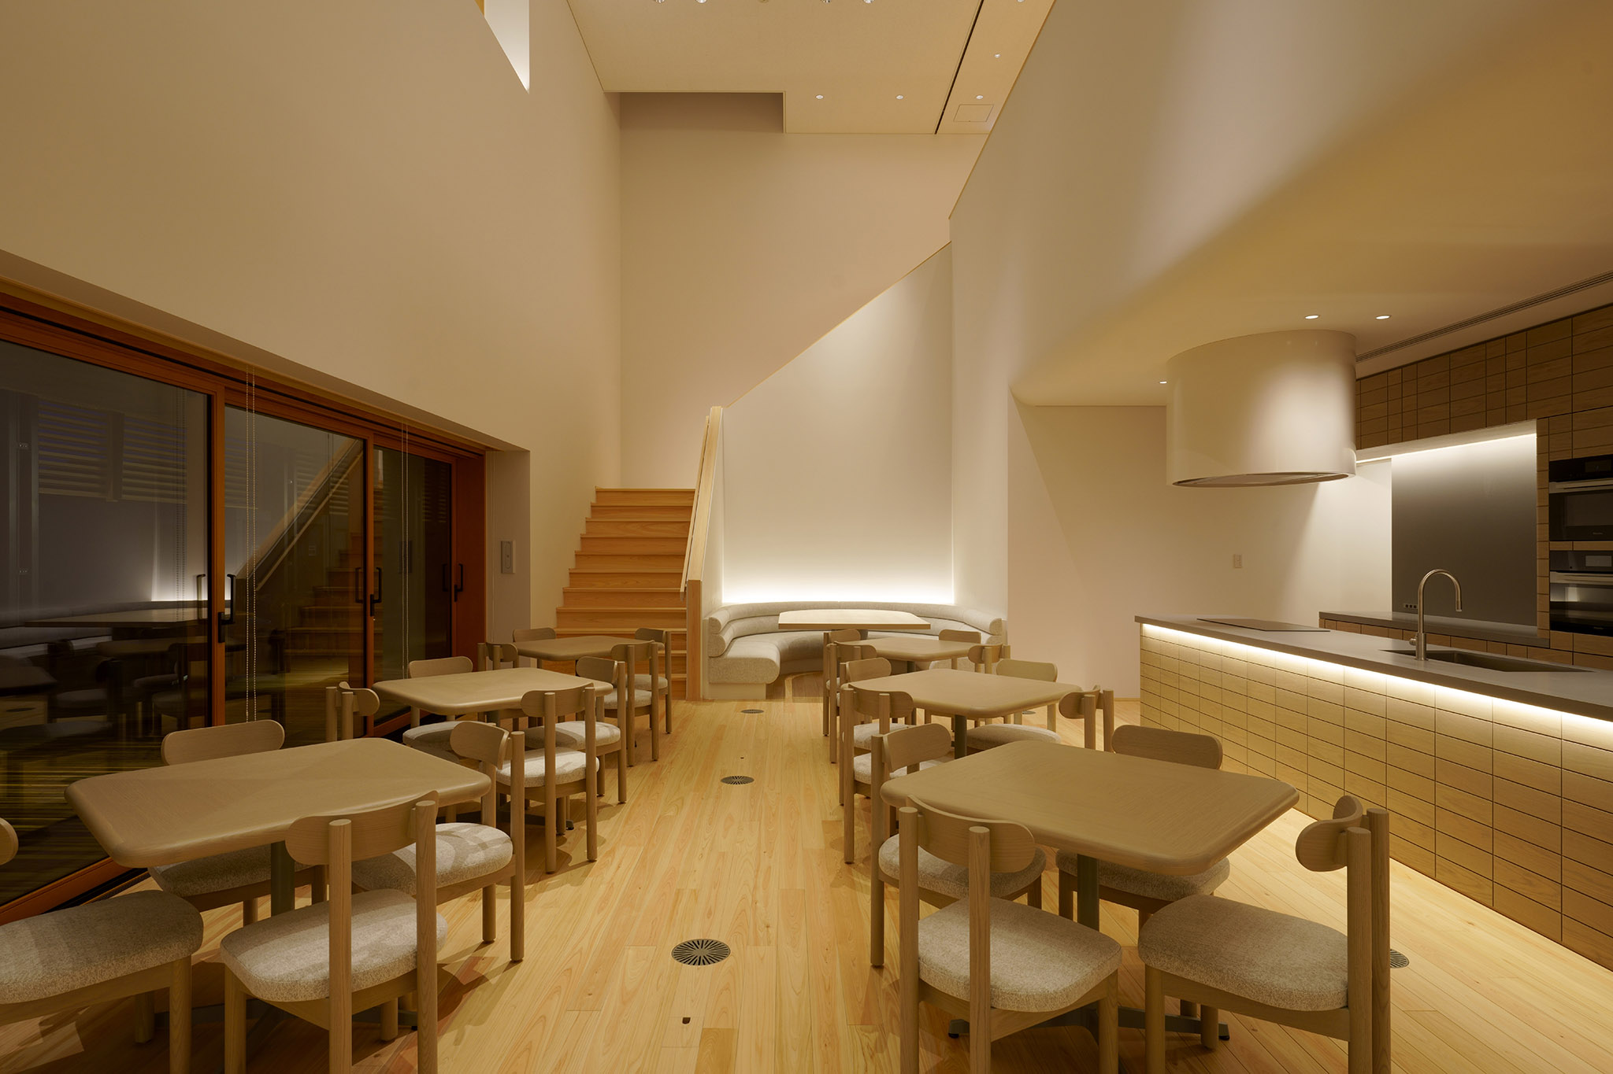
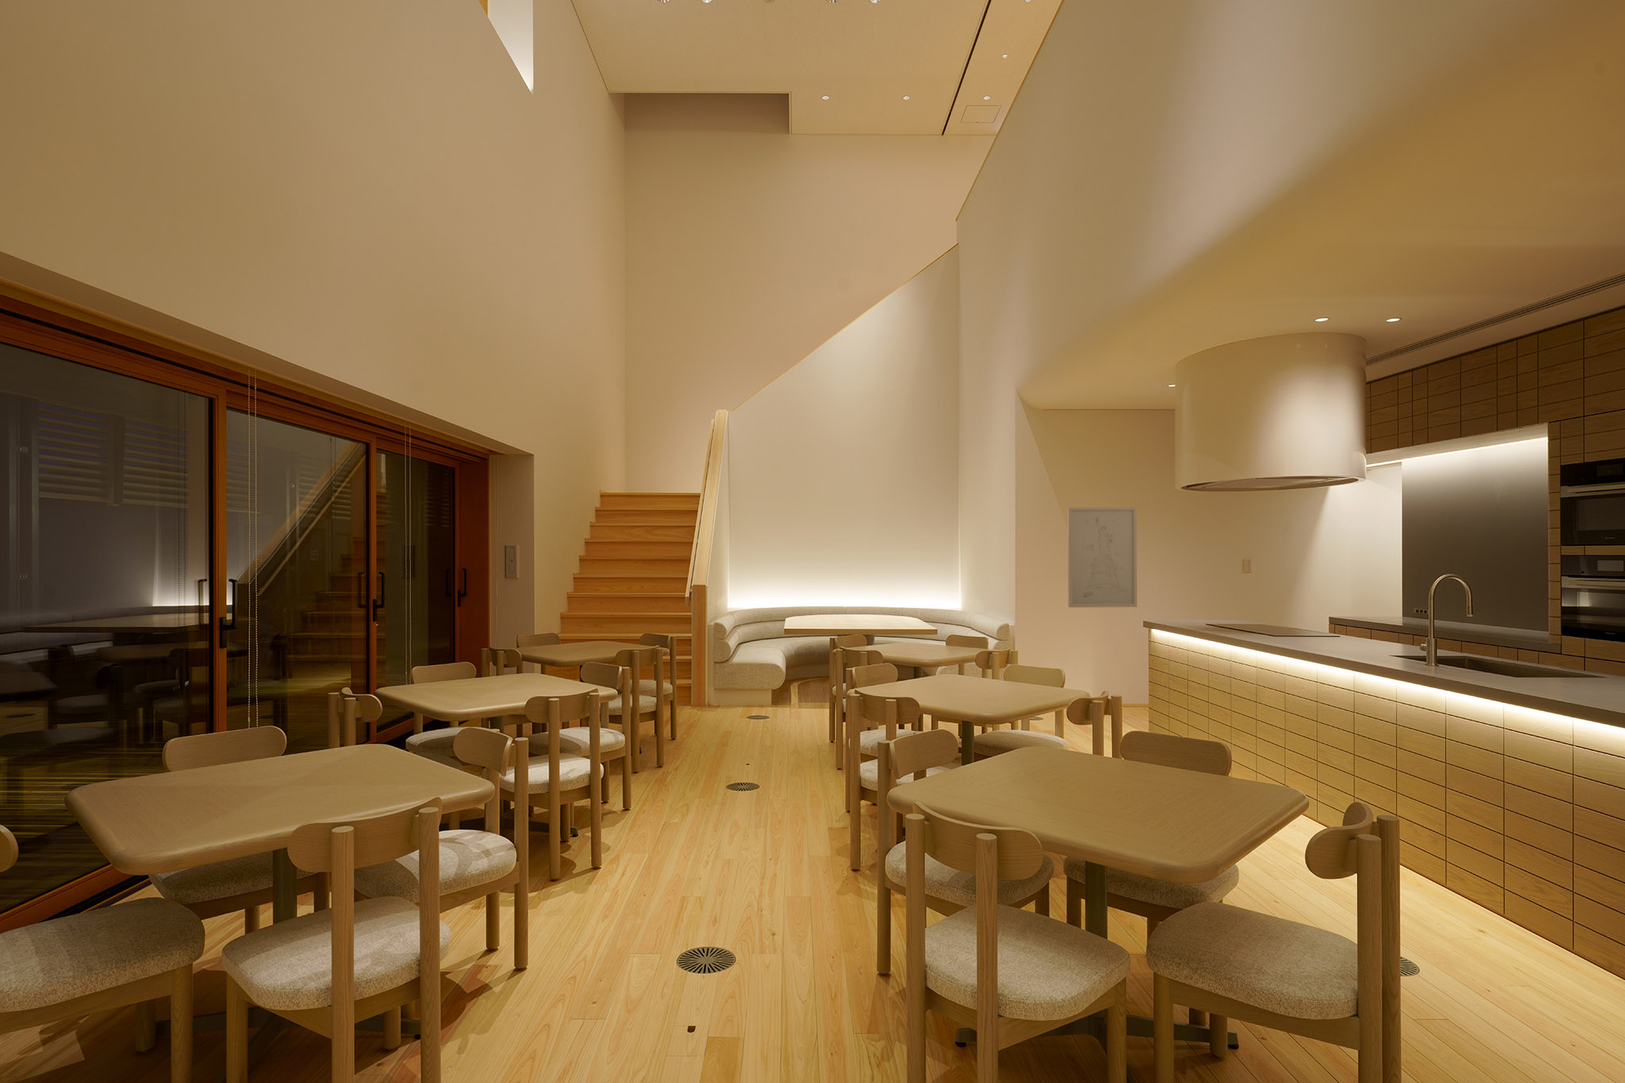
+ wall art [1067,506,1138,608]
